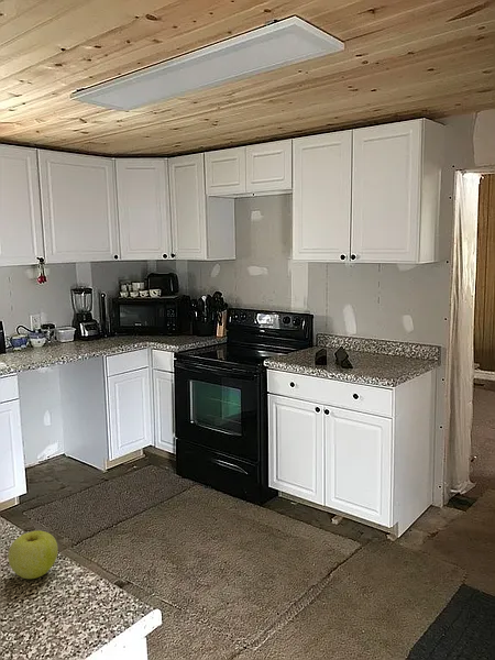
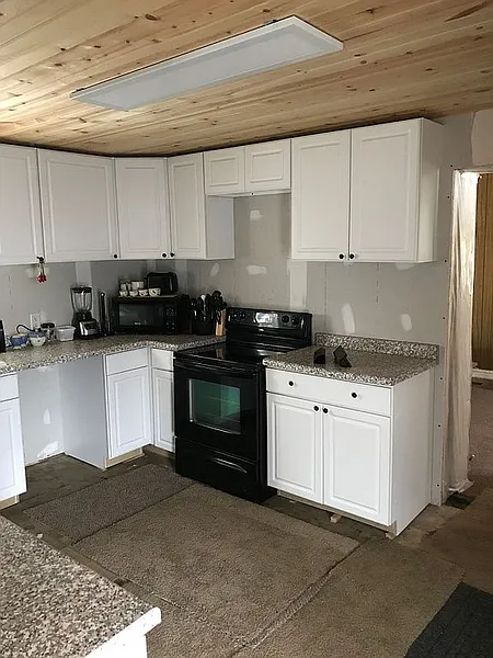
- apple [7,529,59,580]
